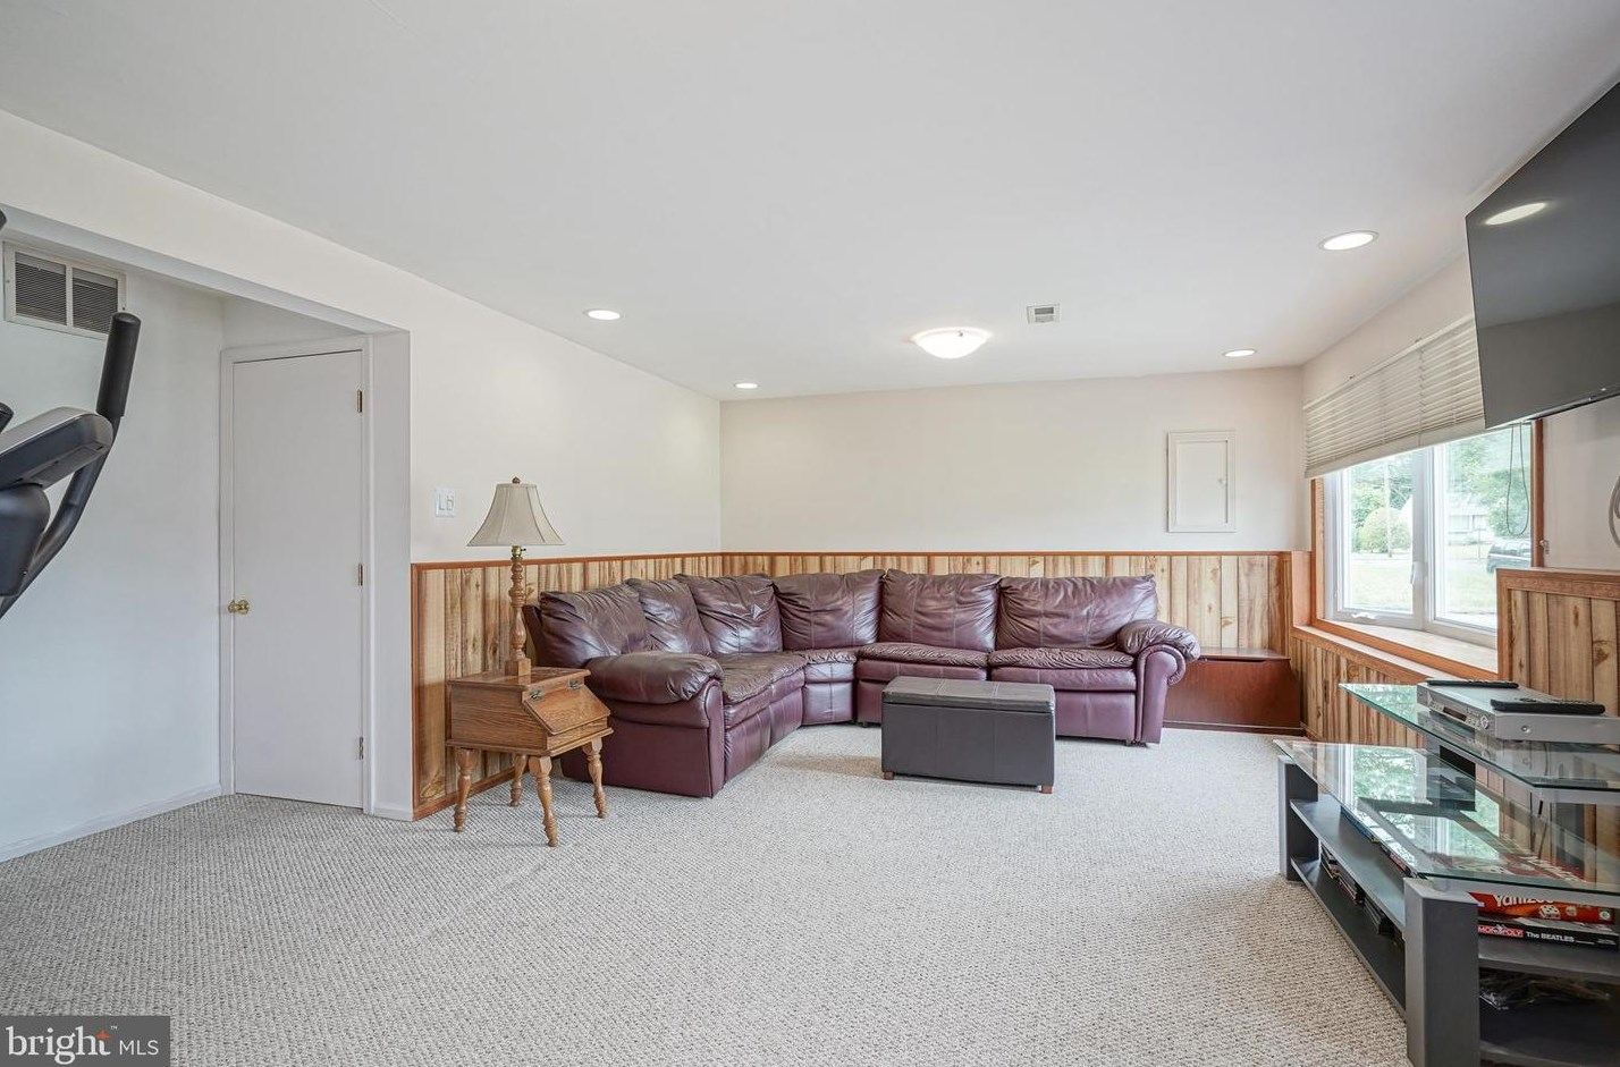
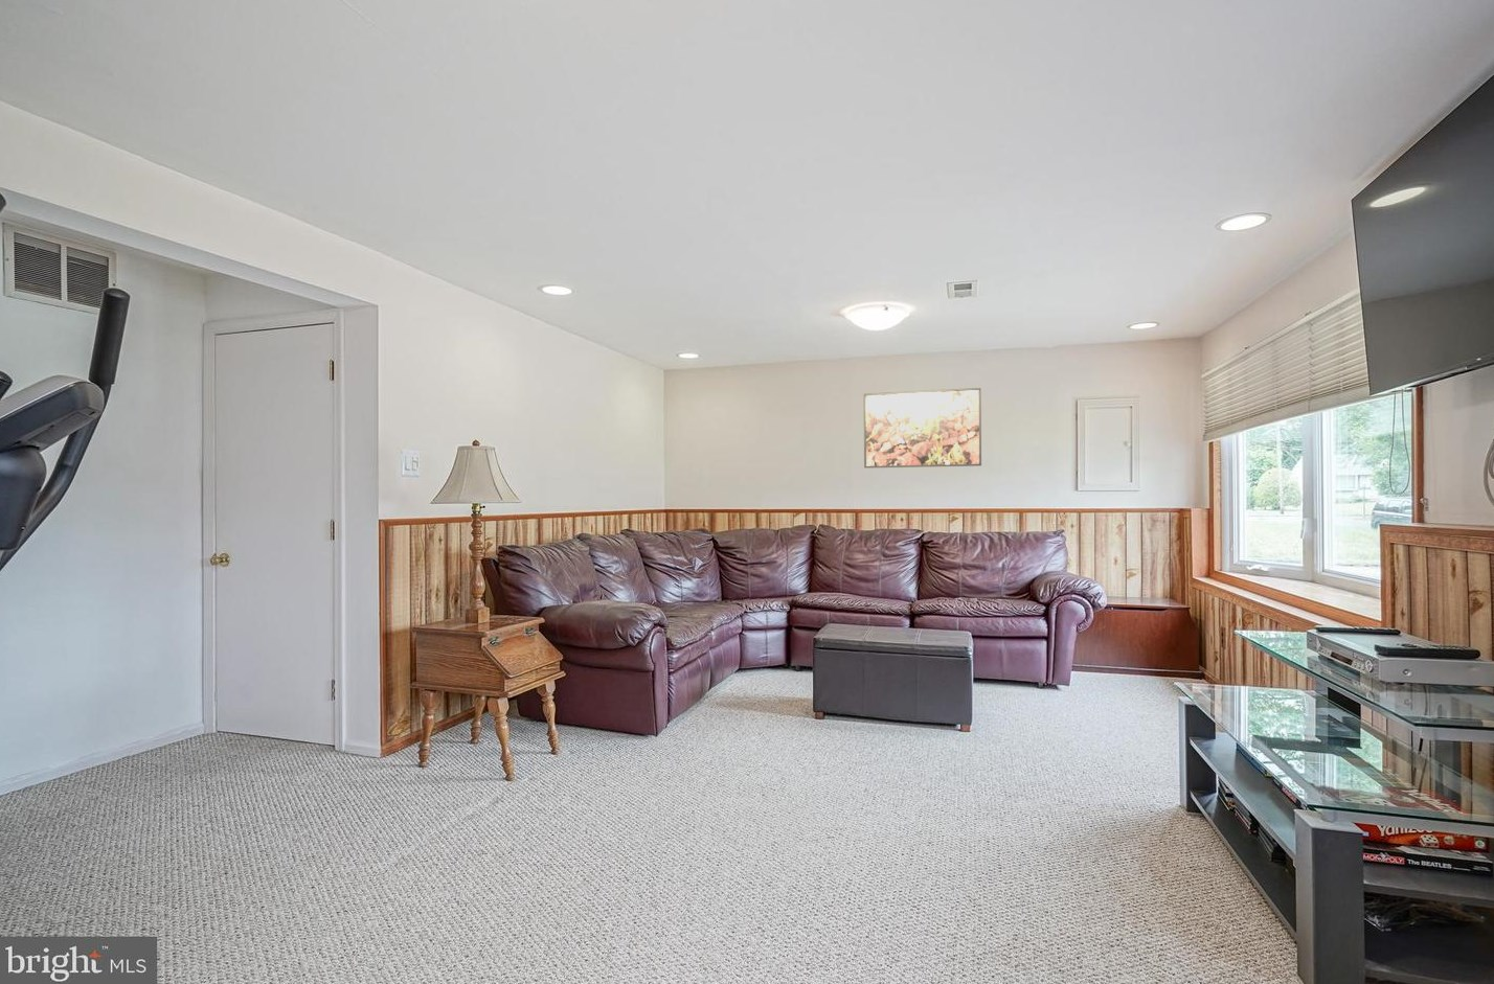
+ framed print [863,387,982,469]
